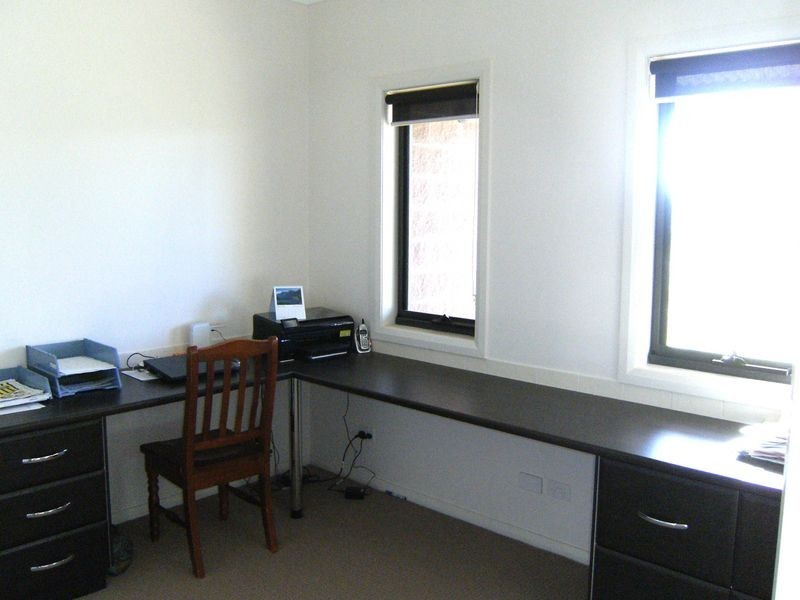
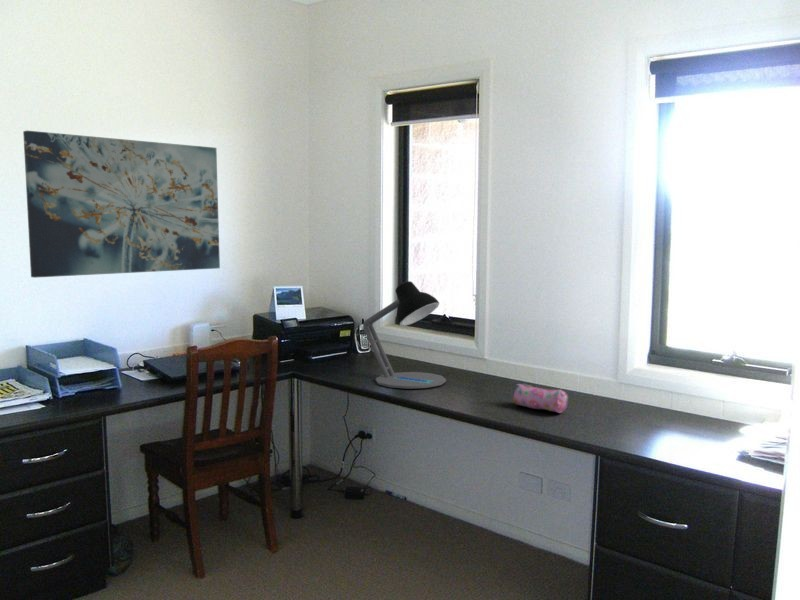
+ desk lamp [362,280,447,390]
+ wall art [22,130,221,279]
+ pencil case [510,383,569,414]
